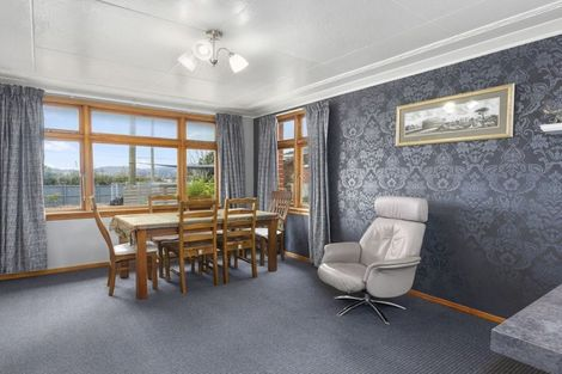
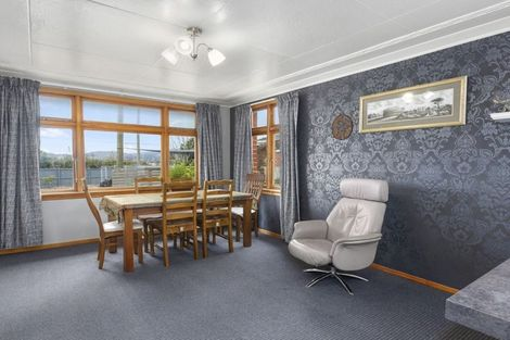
+ manhole cover [330,113,354,141]
